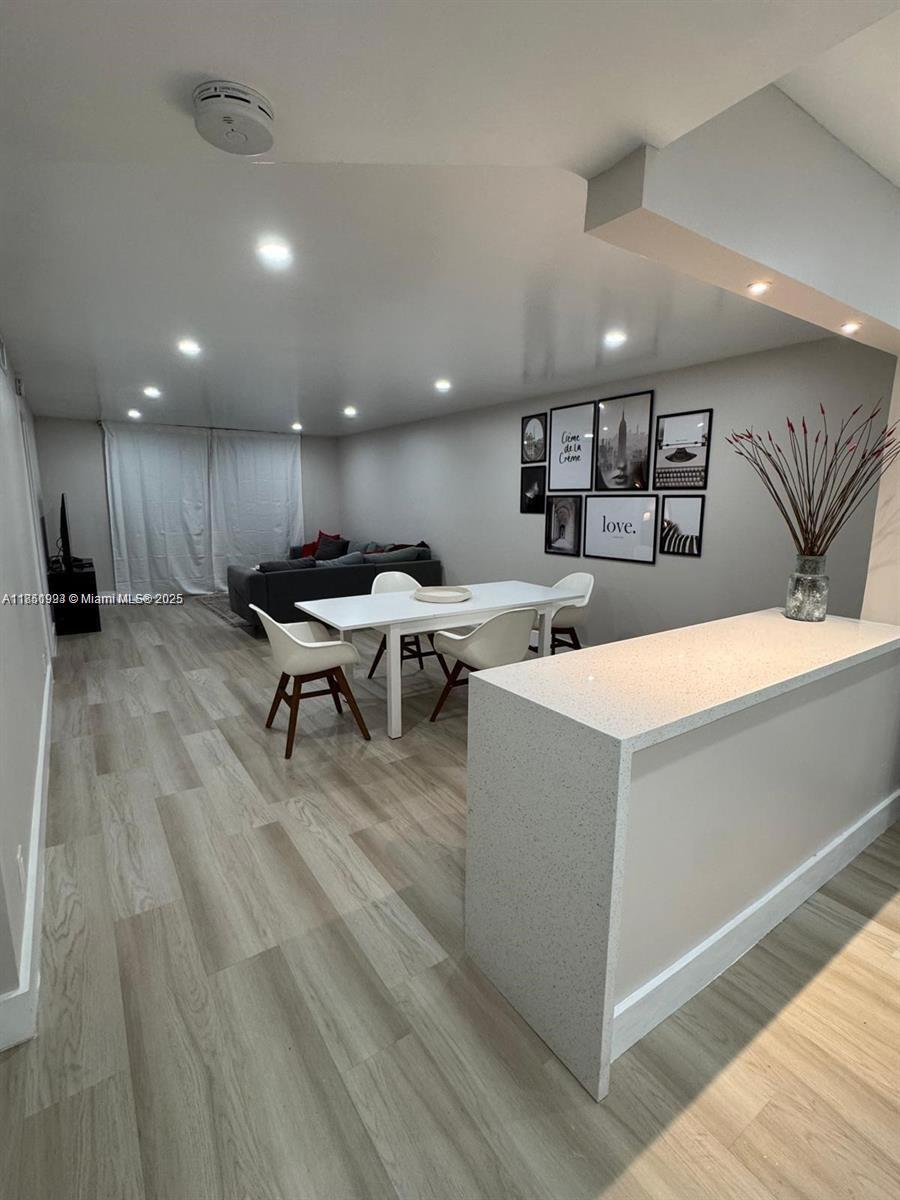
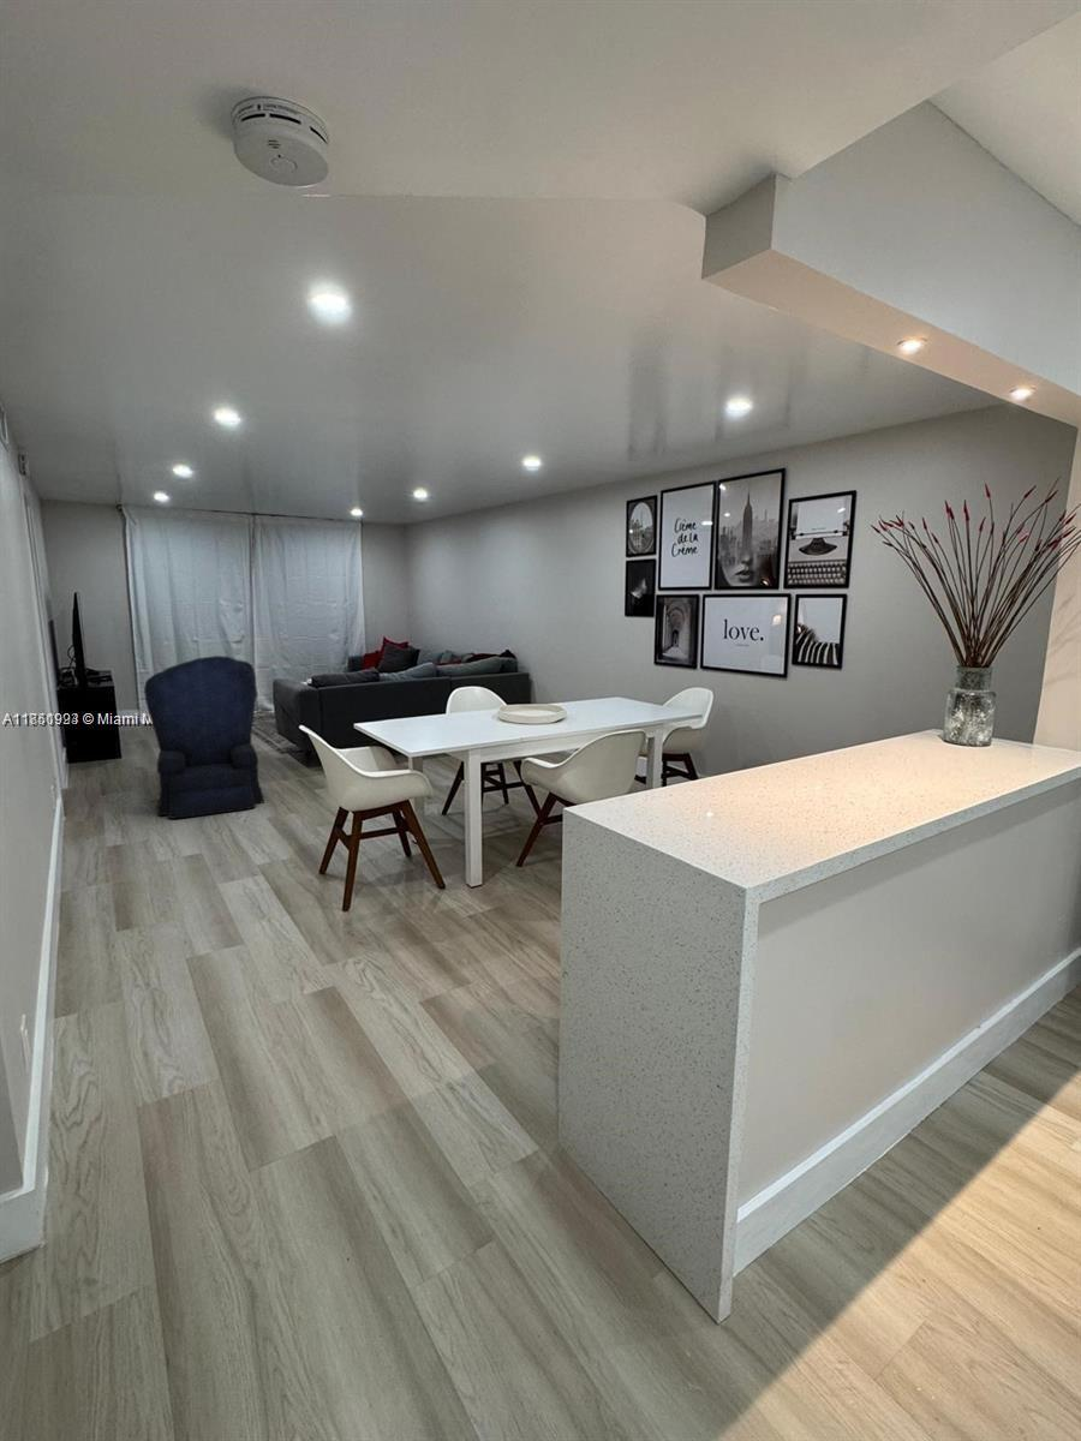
+ armchair [143,654,265,820]
